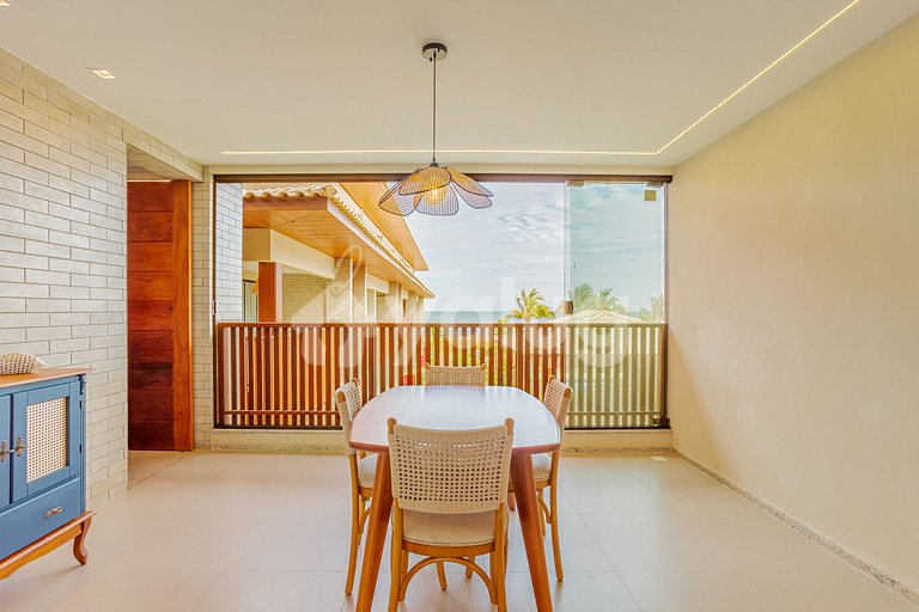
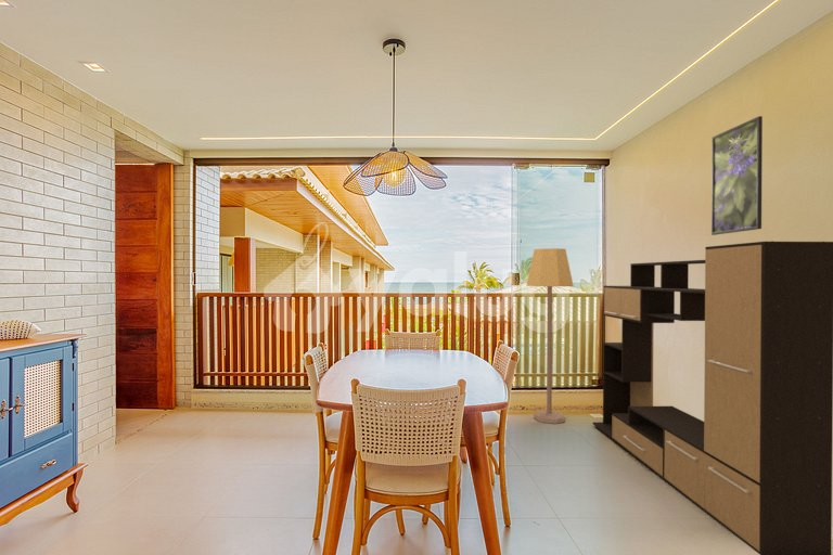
+ lamp [525,247,575,425]
+ media console [591,240,833,555]
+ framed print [710,115,764,236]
